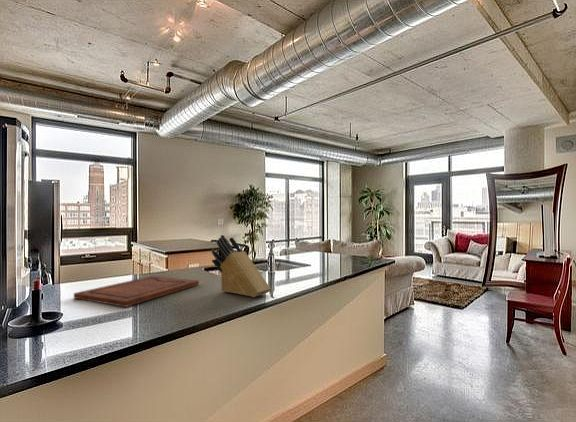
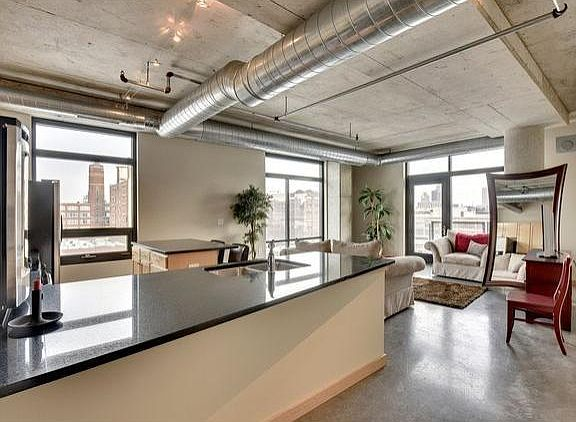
- cutting board [73,275,200,308]
- knife block [211,234,272,298]
